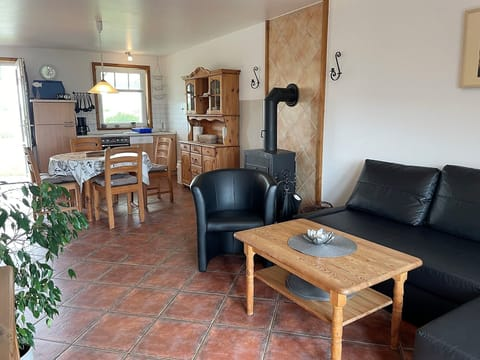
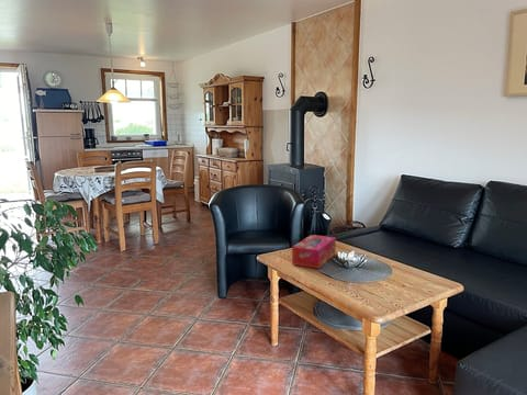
+ tissue box [291,234,337,270]
